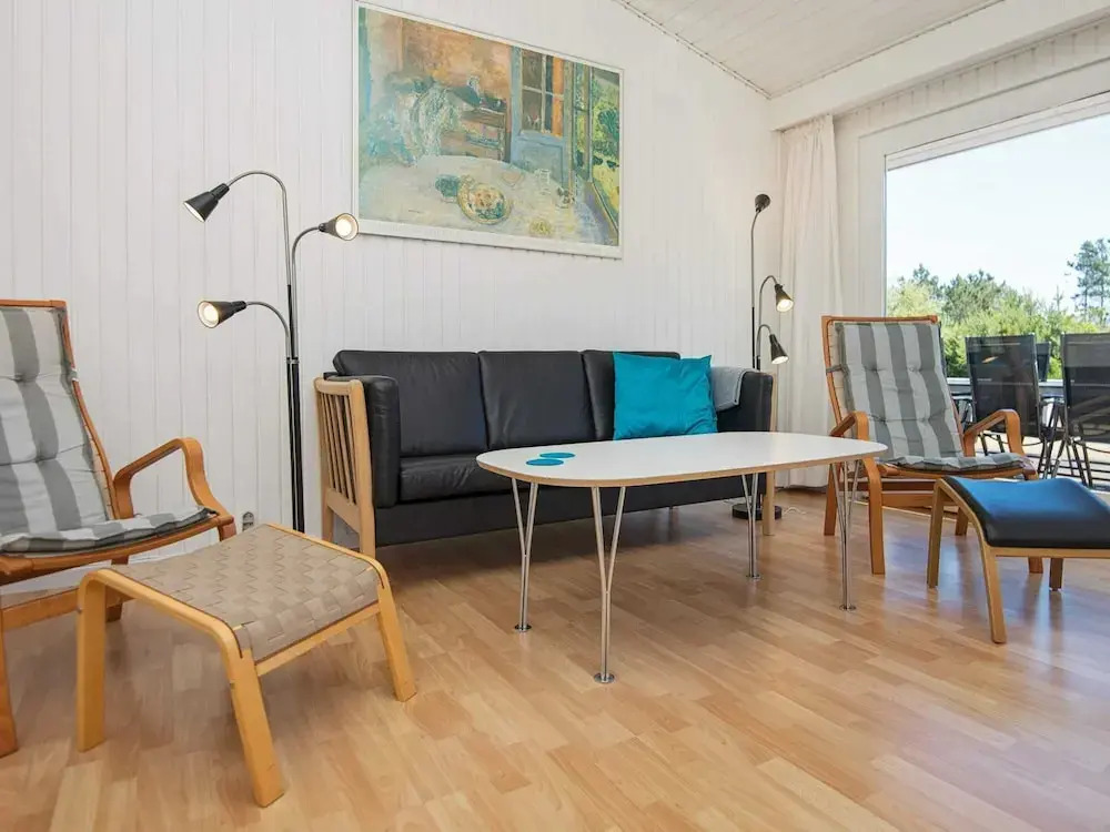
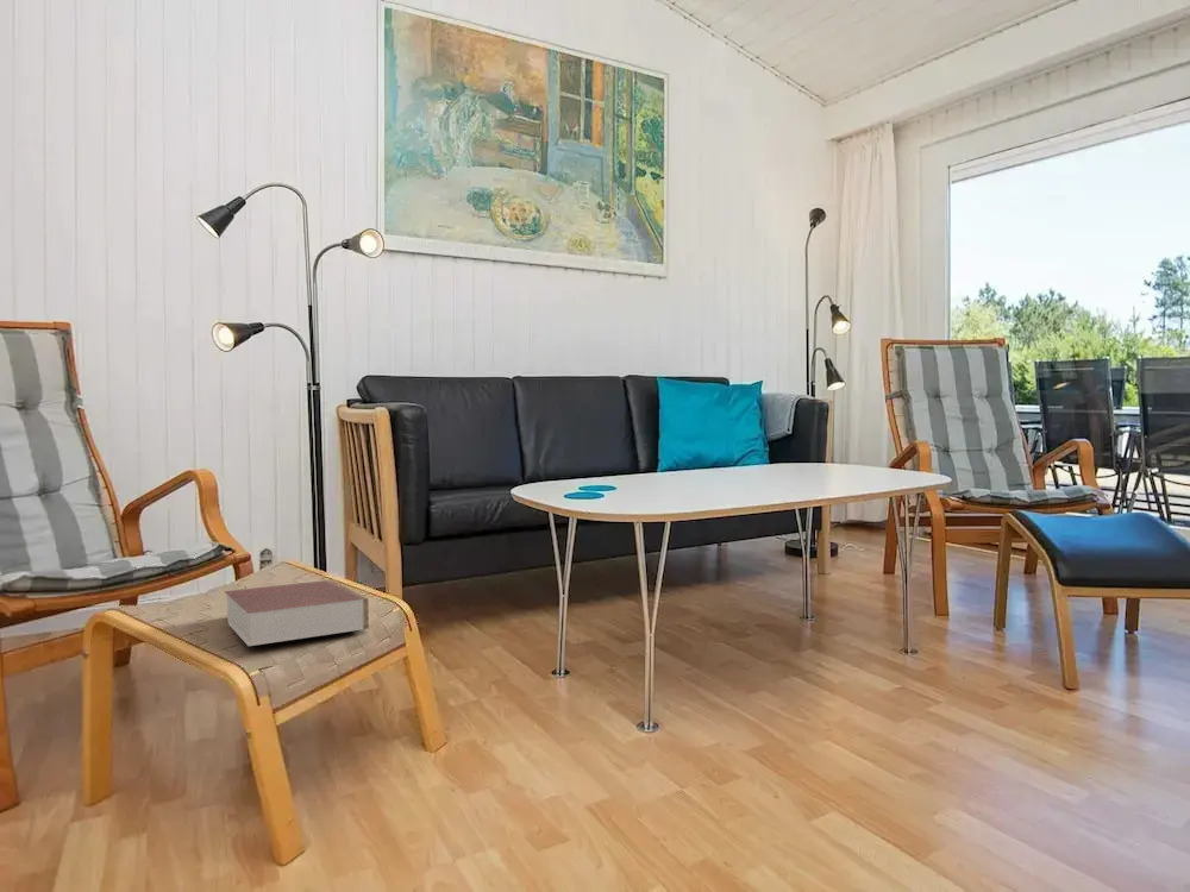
+ book [223,579,370,647]
